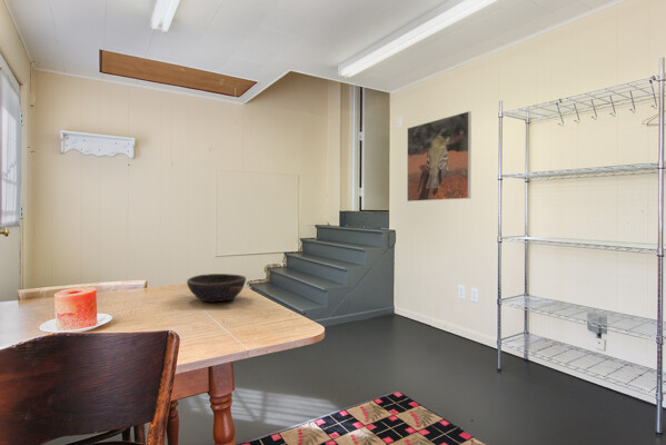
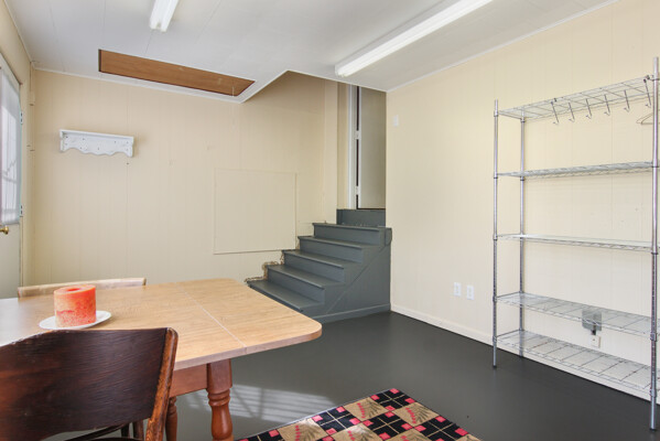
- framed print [406,110,473,202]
- bowl [186,273,247,303]
